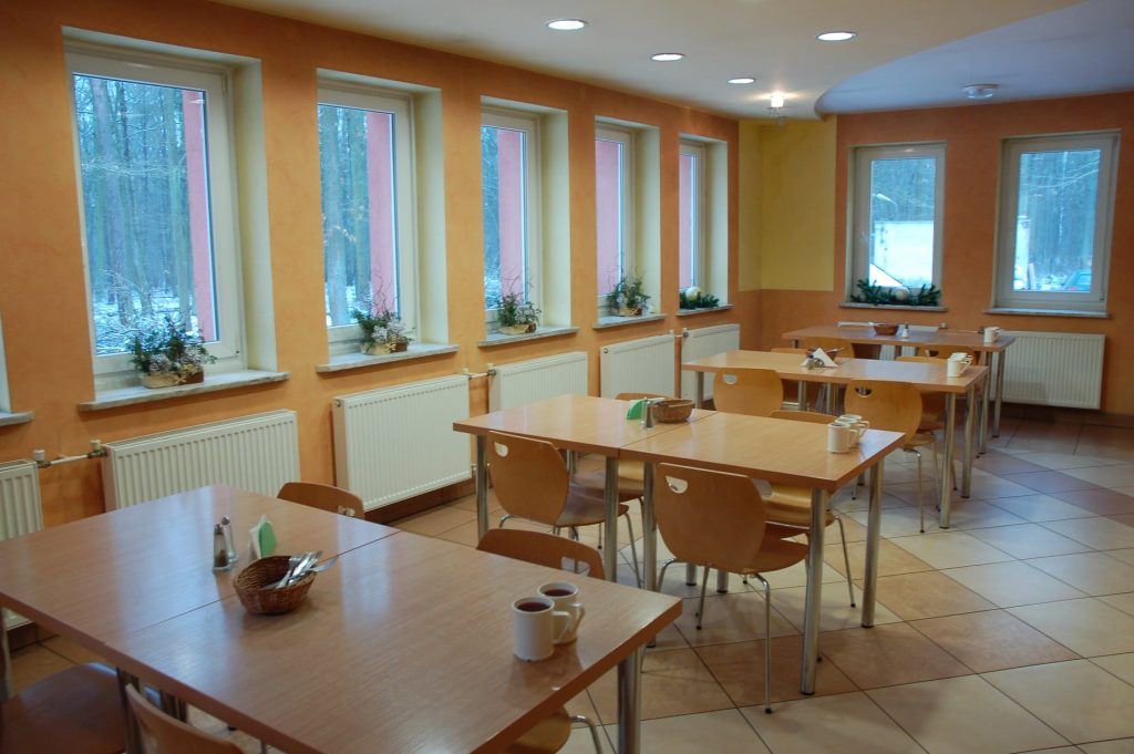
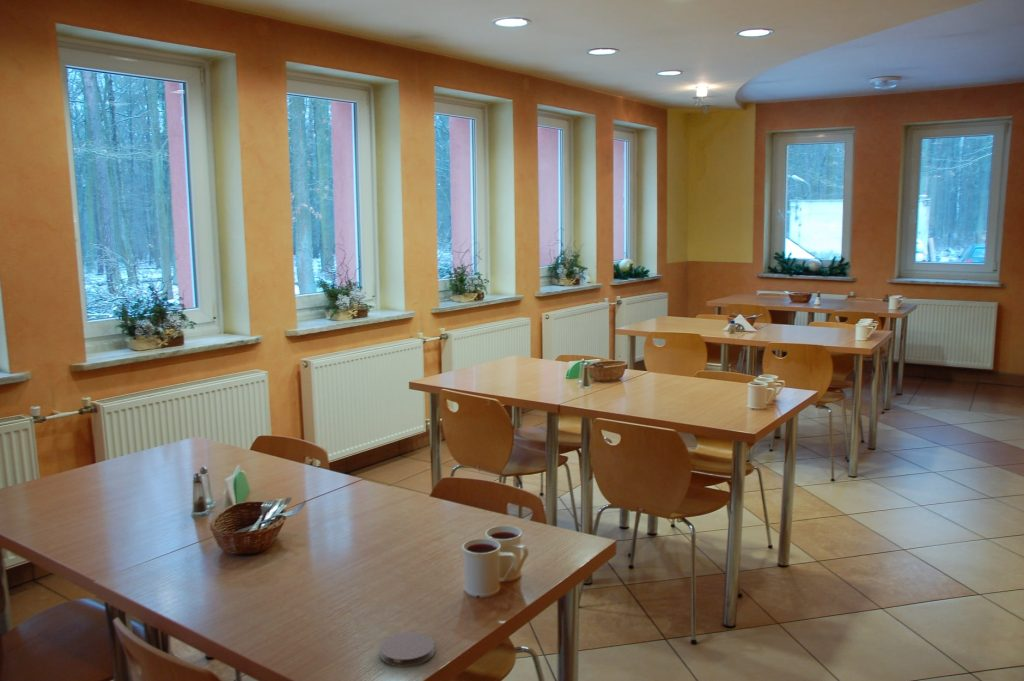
+ coaster [379,631,436,668]
